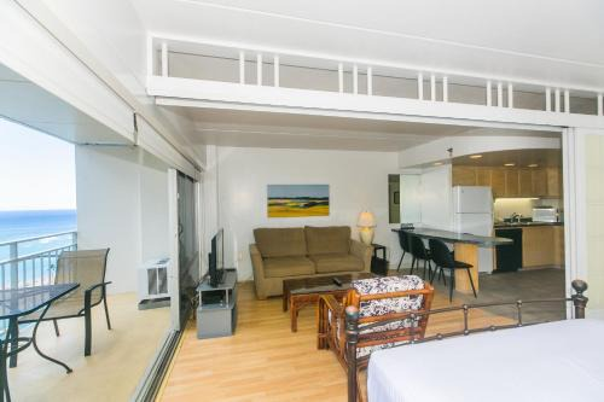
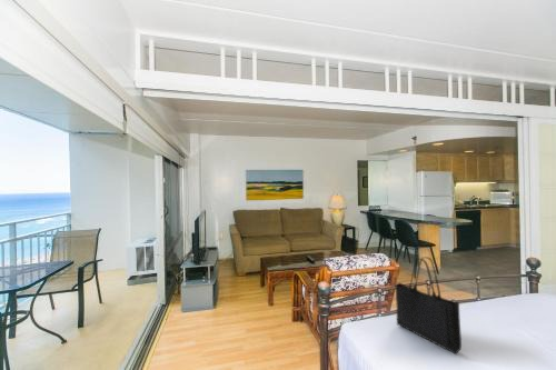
+ tote bag [394,256,463,356]
